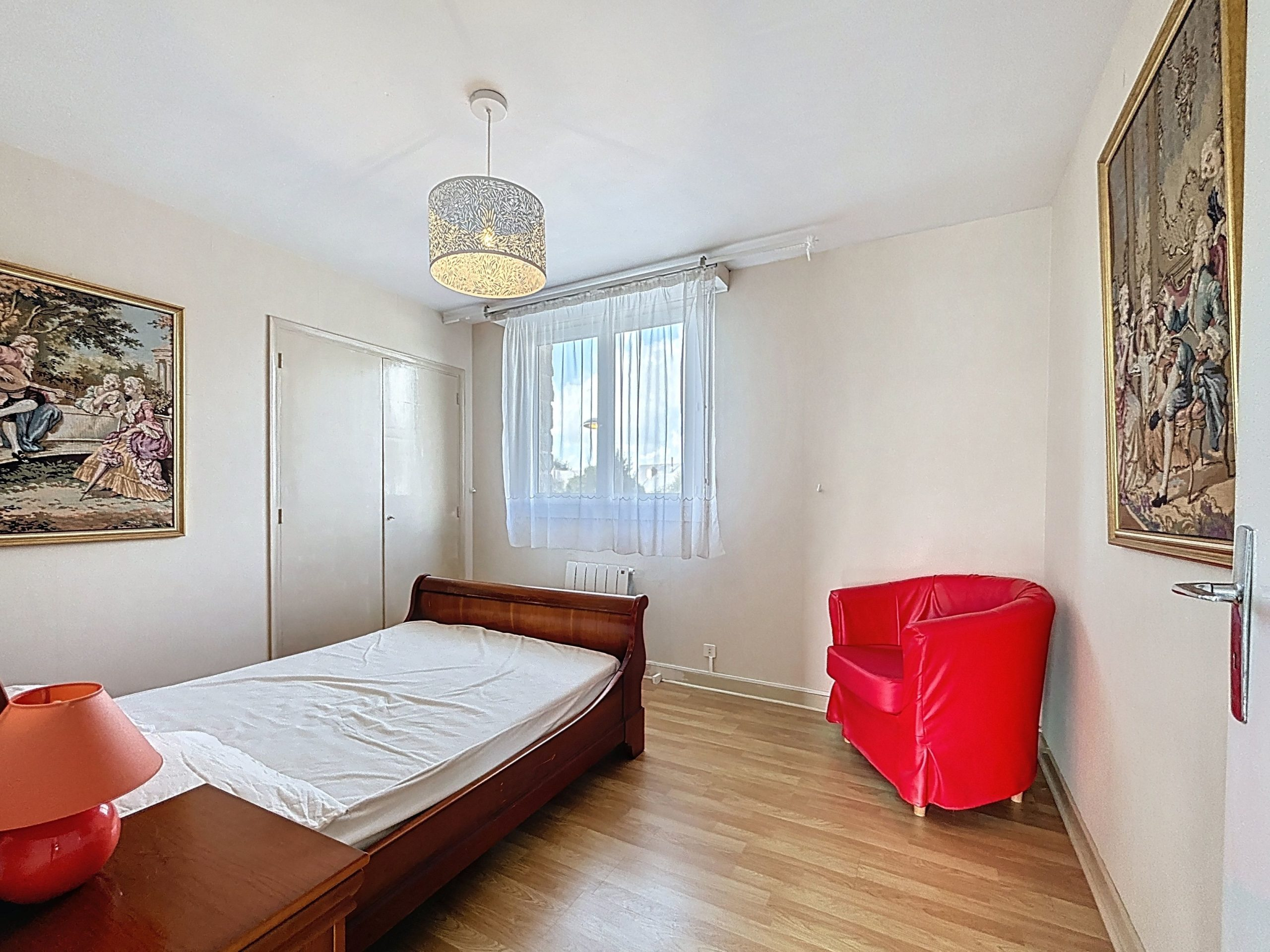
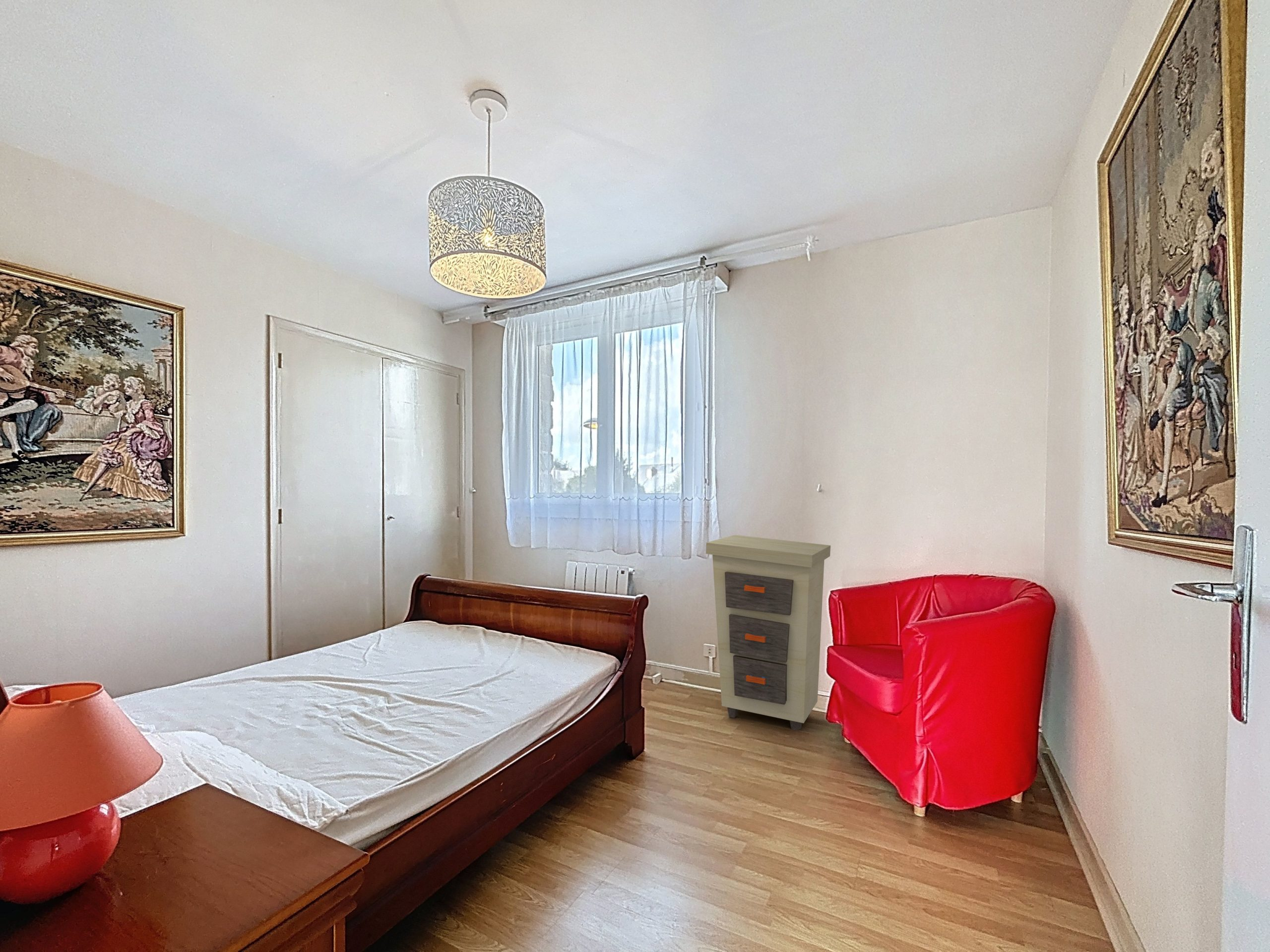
+ cabinet [705,535,831,731]
